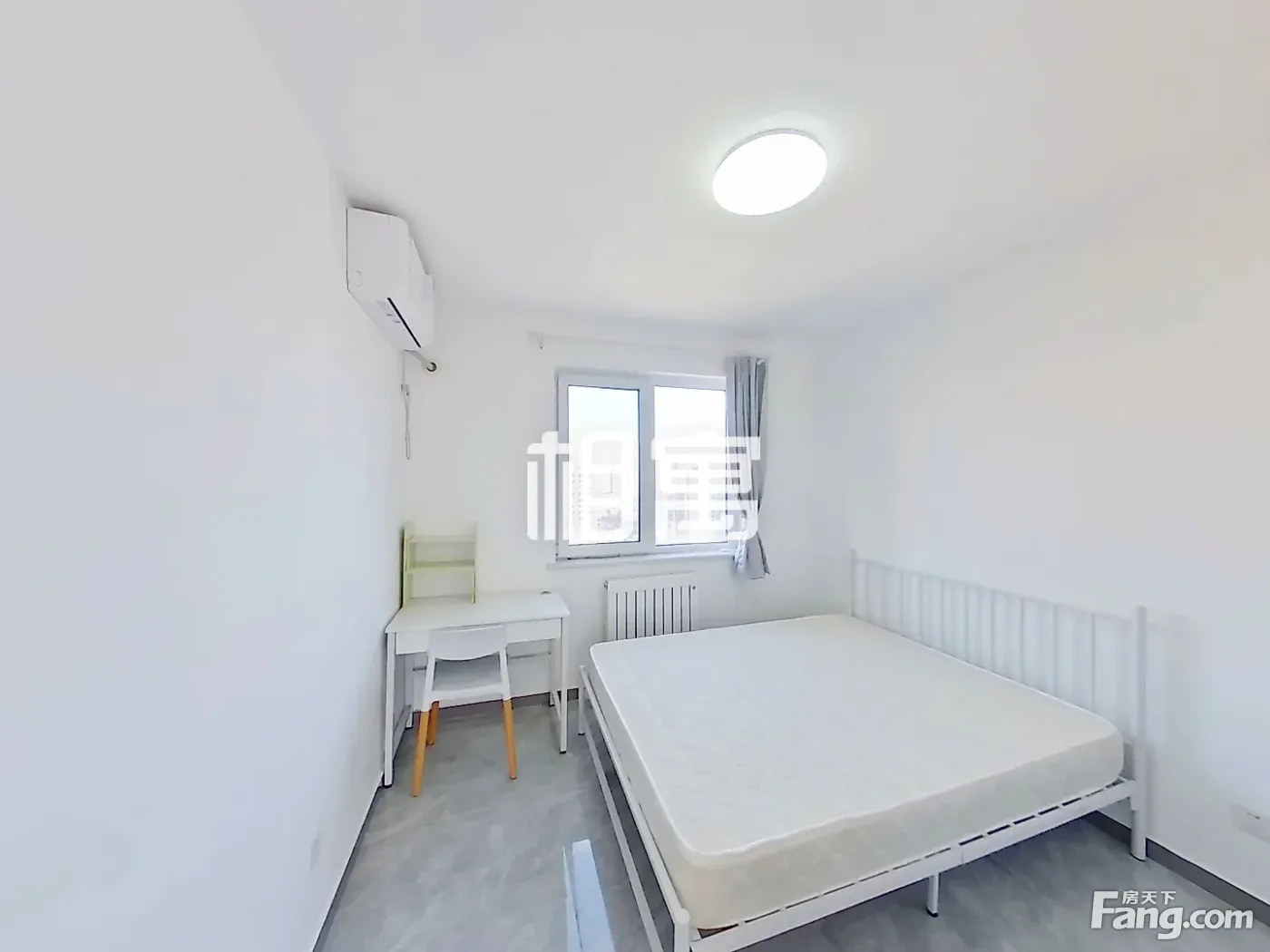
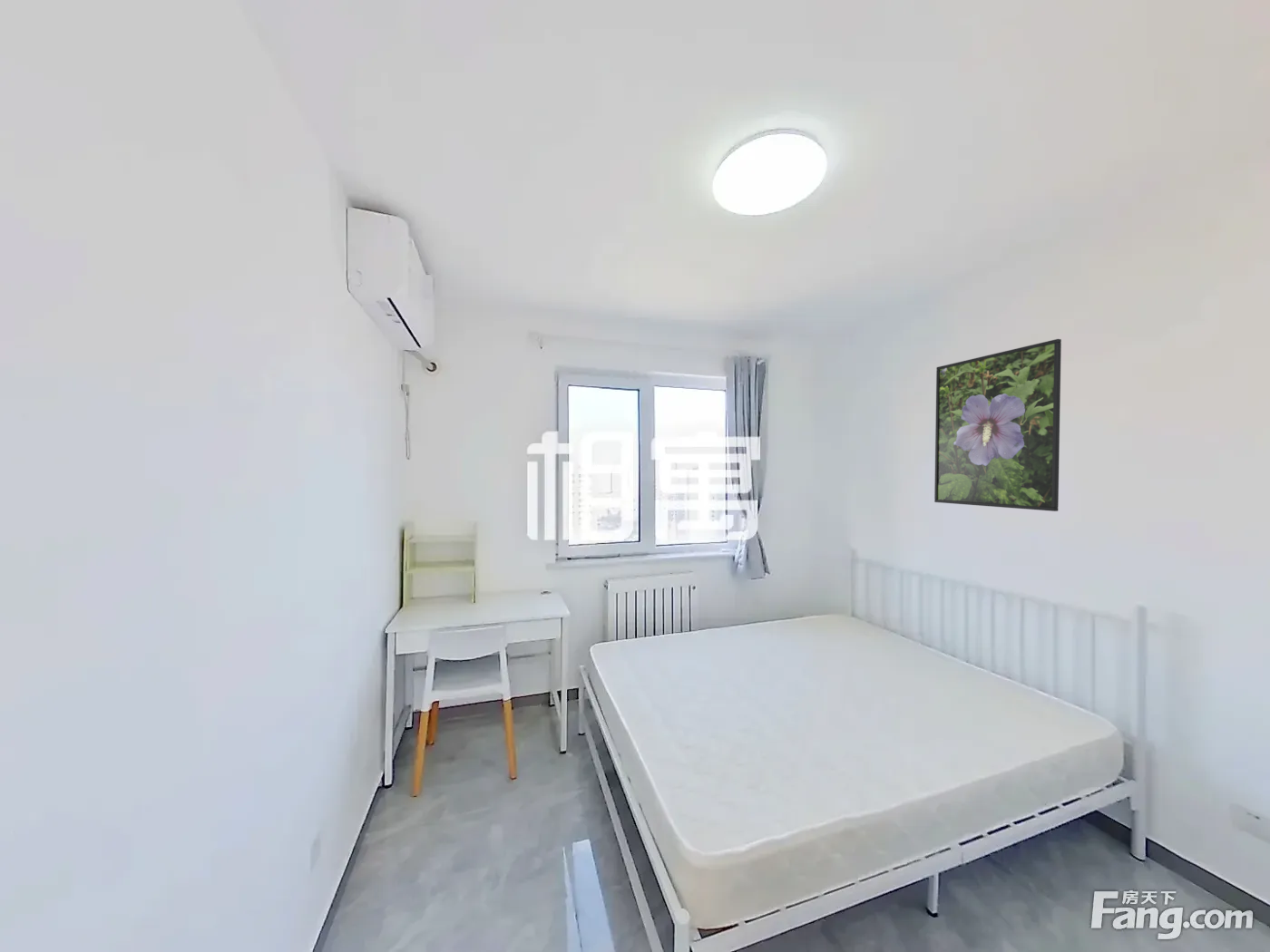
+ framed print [933,338,1062,512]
